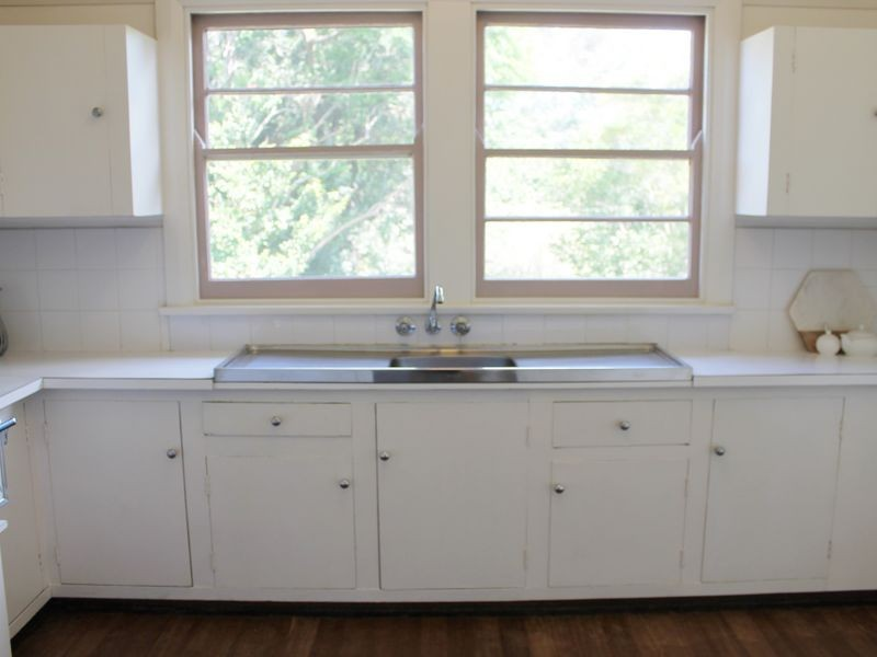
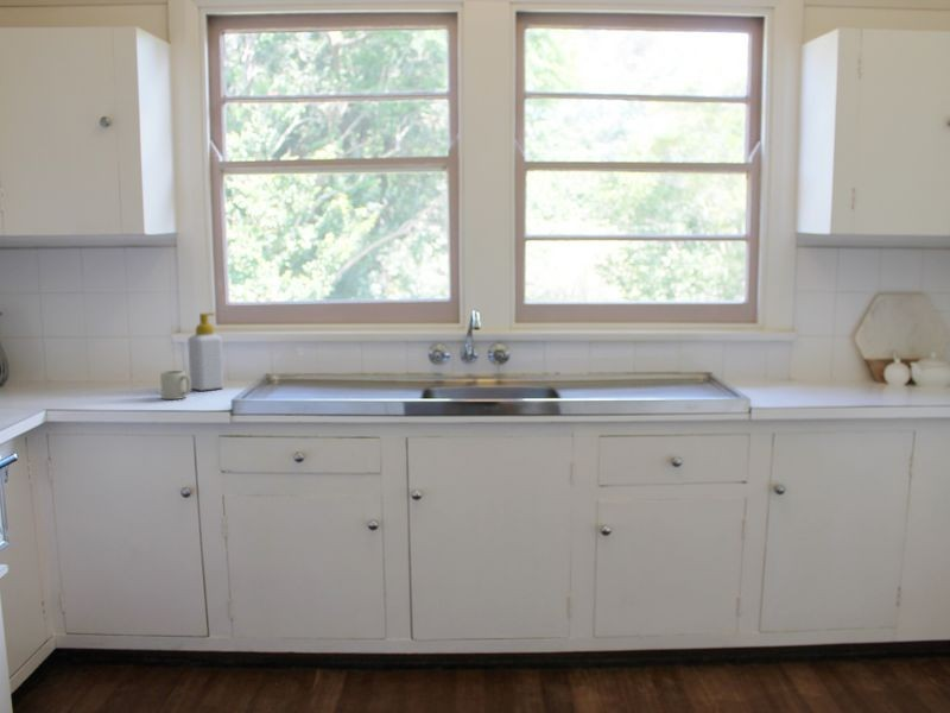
+ cup [159,370,192,400]
+ soap bottle [186,311,226,392]
